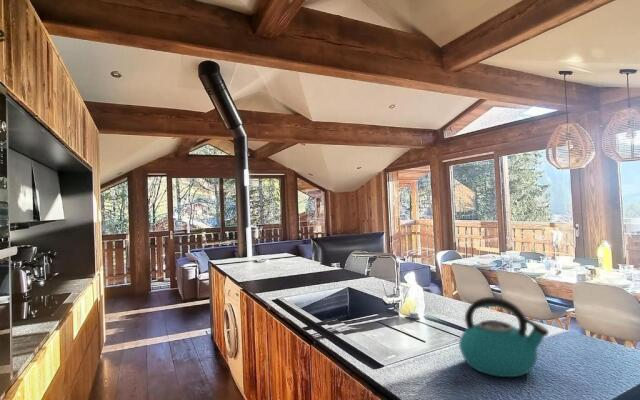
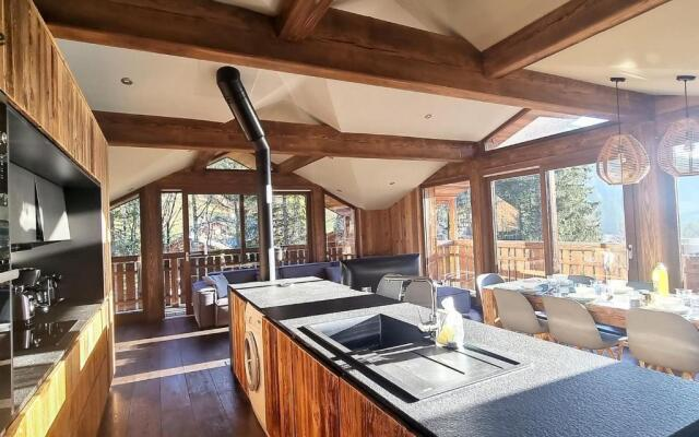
- kettle [458,296,550,378]
